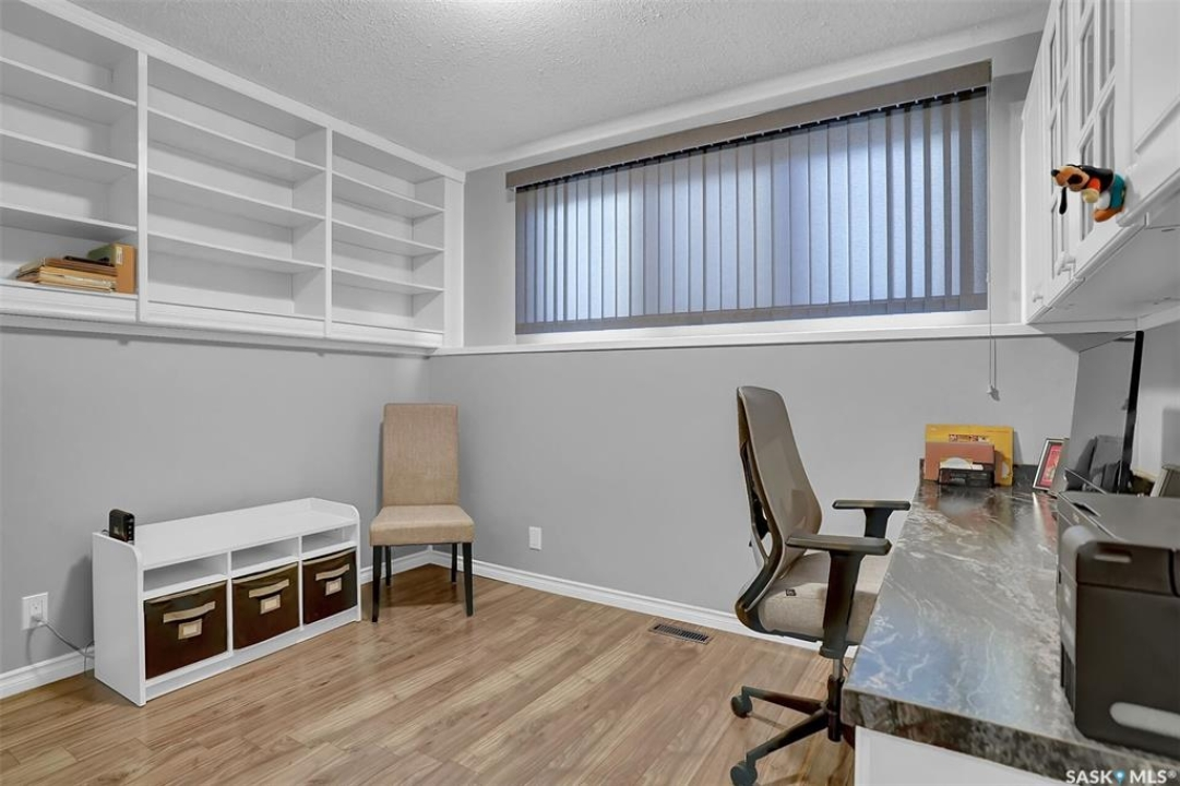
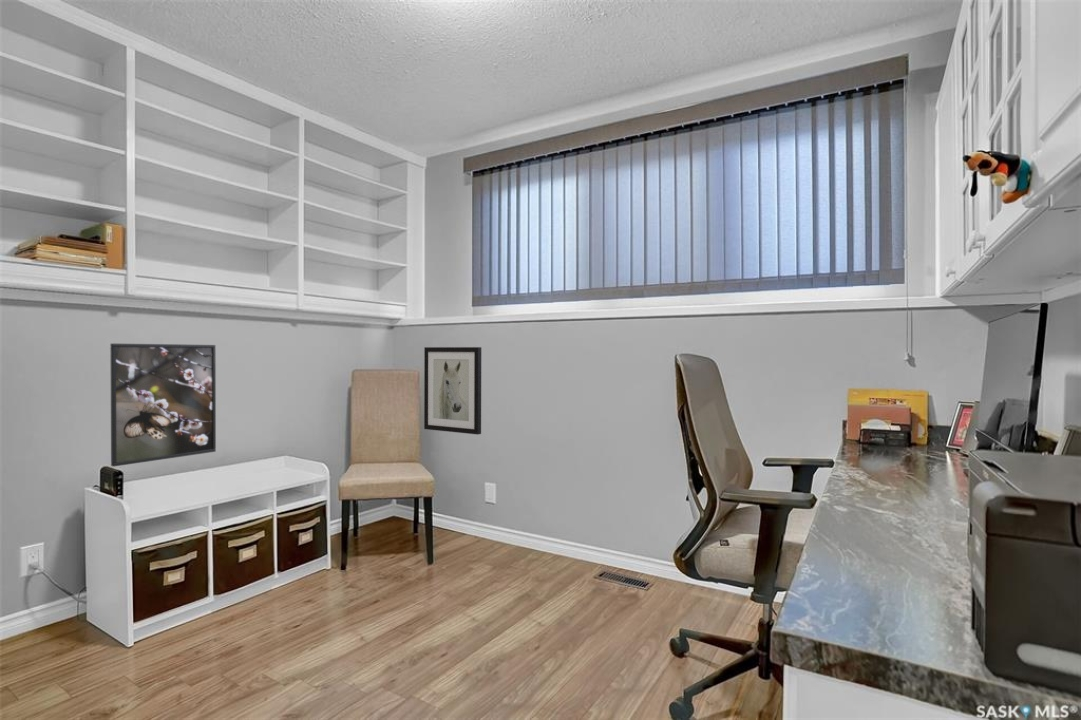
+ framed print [109,342,217,468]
+ wall art [423,346,482,436]
